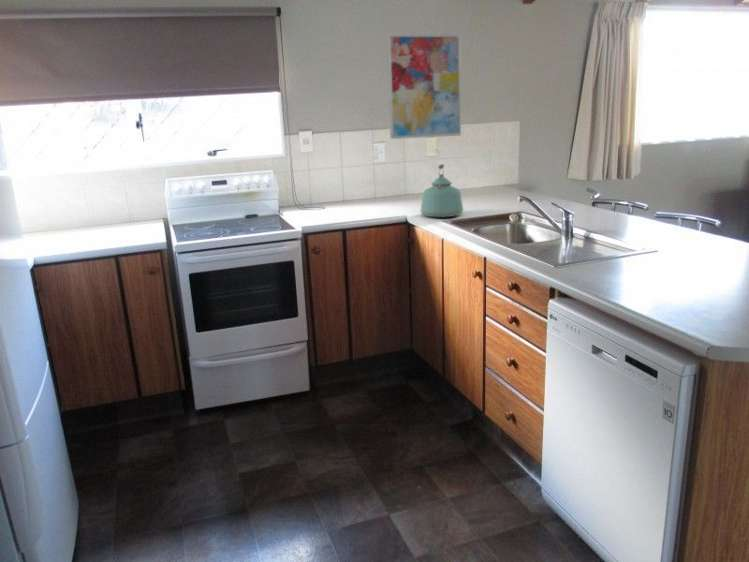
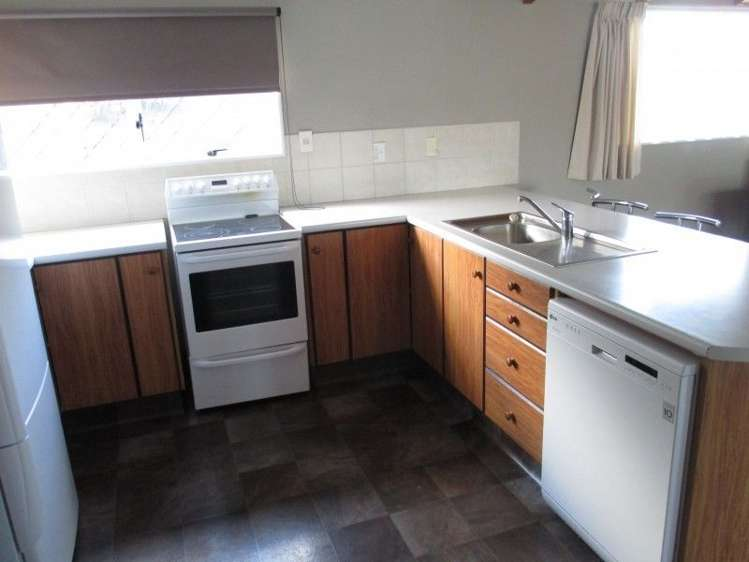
- kettle [420,163,464,218]
- wall art [386,33,462,140]
